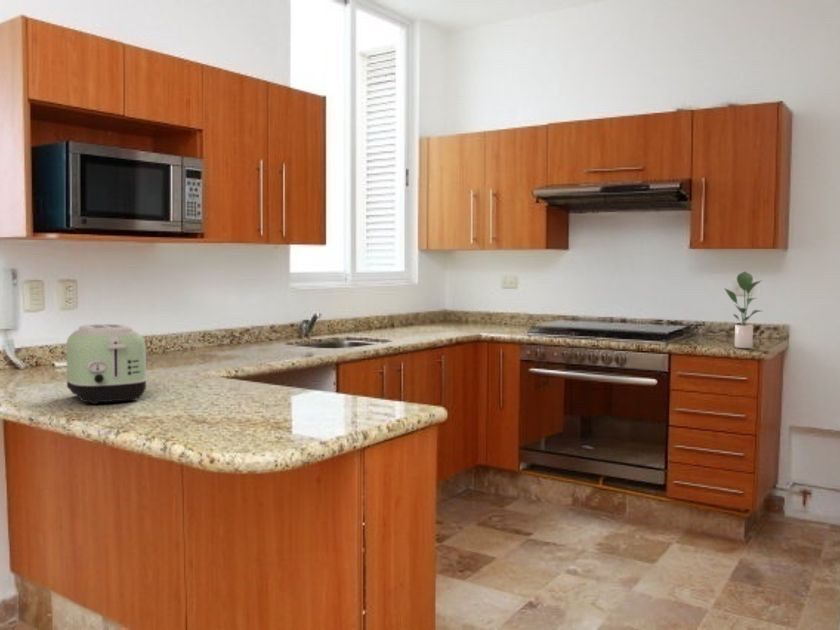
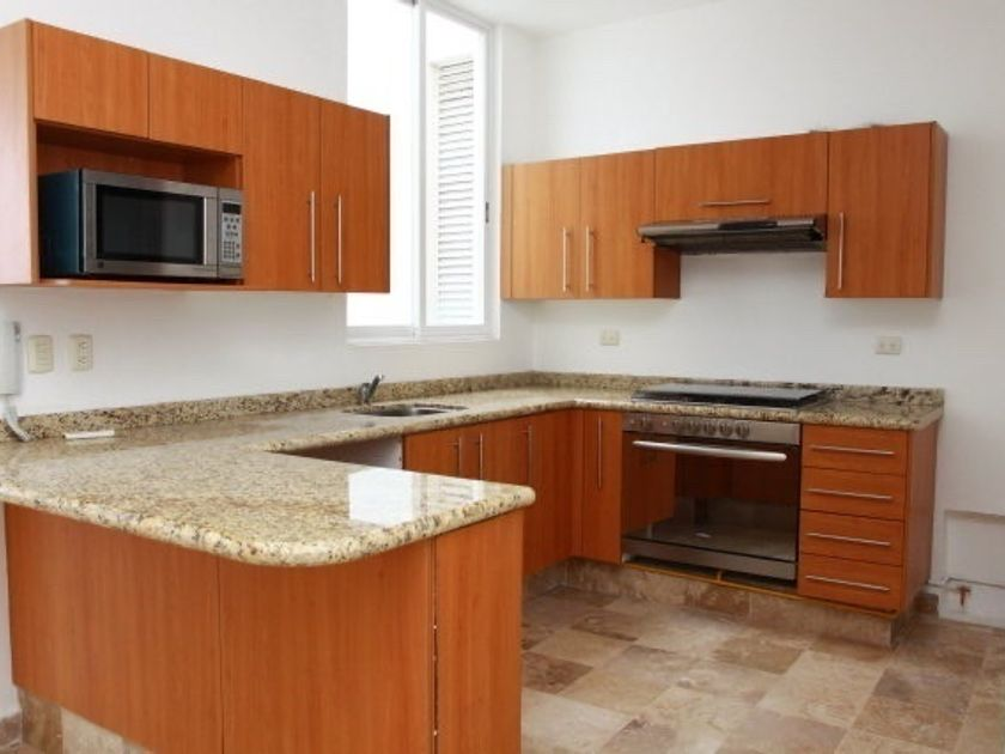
- potted plant [723,270,763,349]
- toaster [64,323,149,405]
